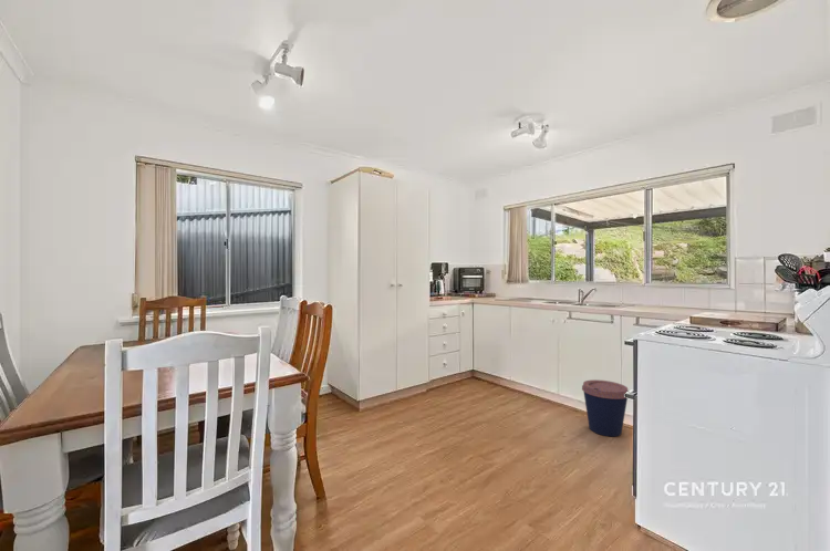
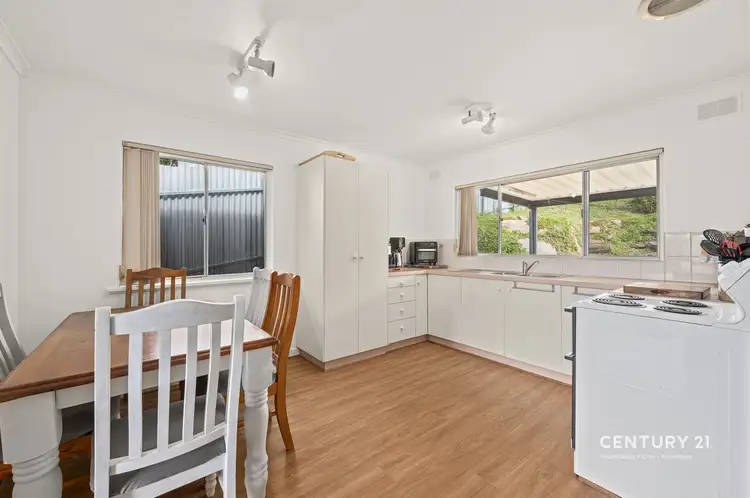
- coffee cup [581,378,630,438]
